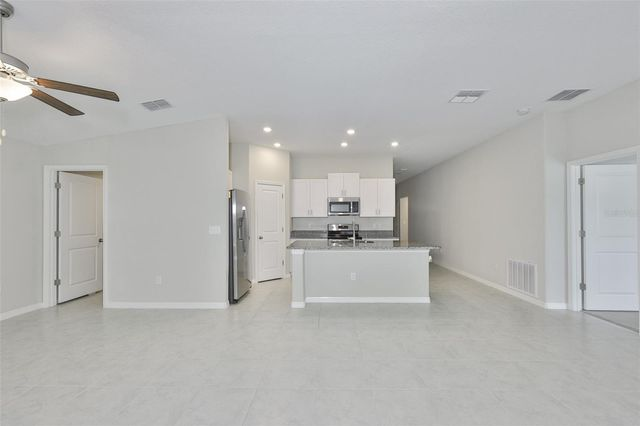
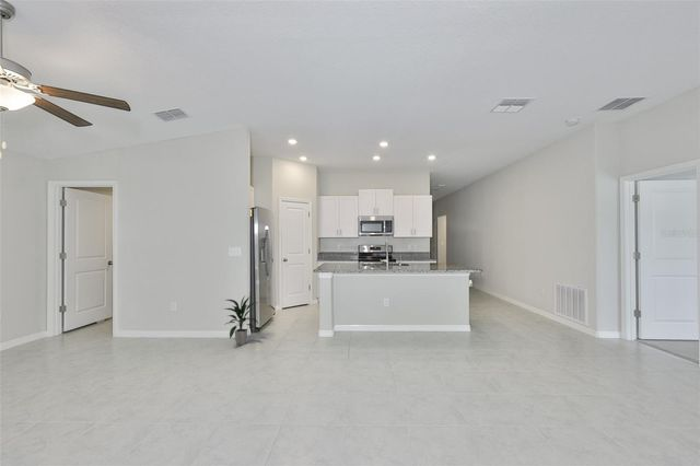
+ indoor plant [222,294,259,346]
